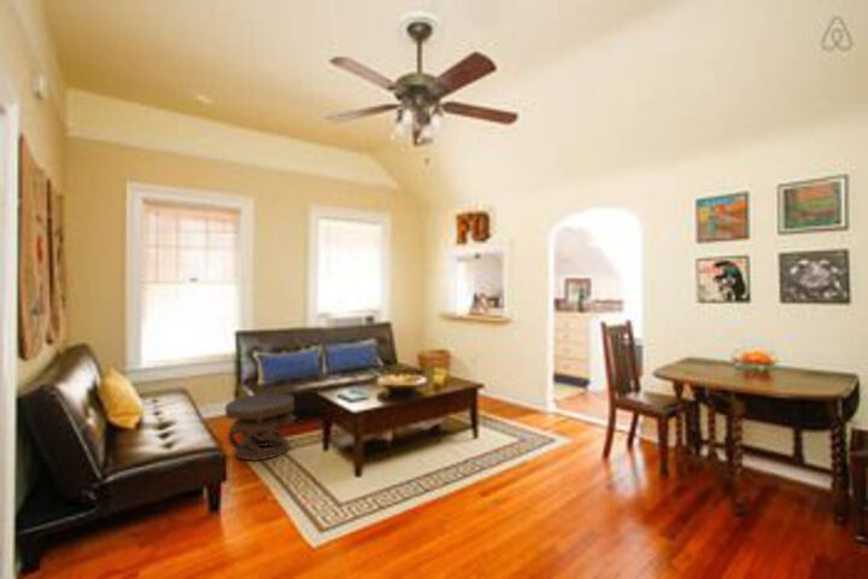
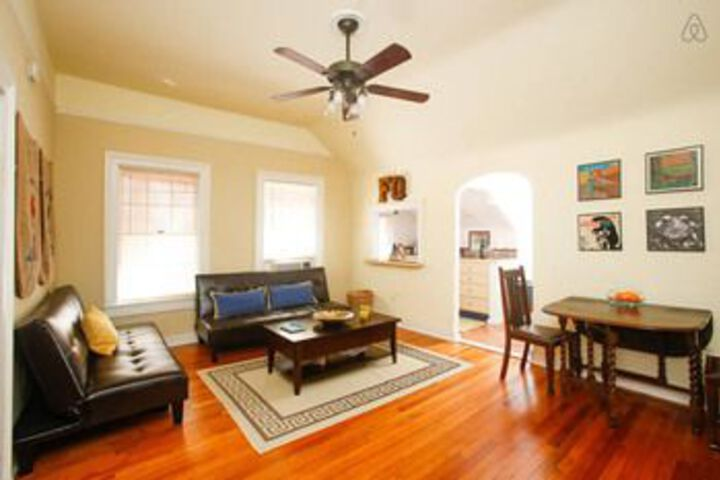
- side table [224,392,298,462]
